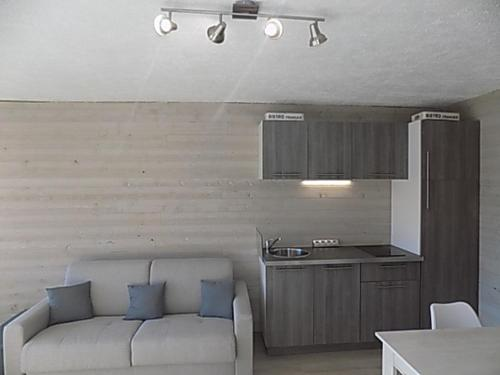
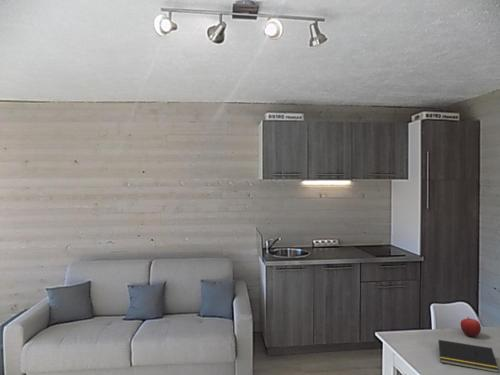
+ notepad [436,339,499,373]
+ fruit [460,316,482,338]
